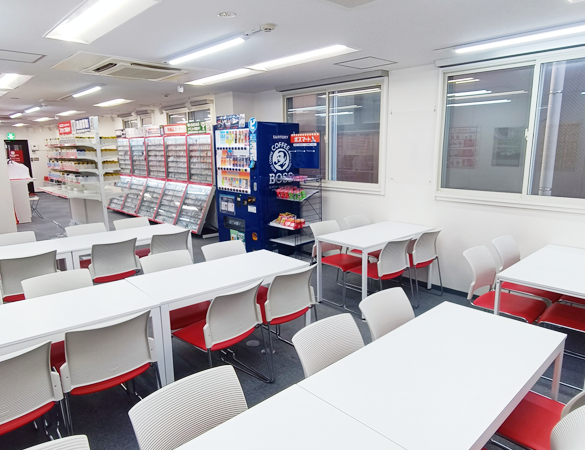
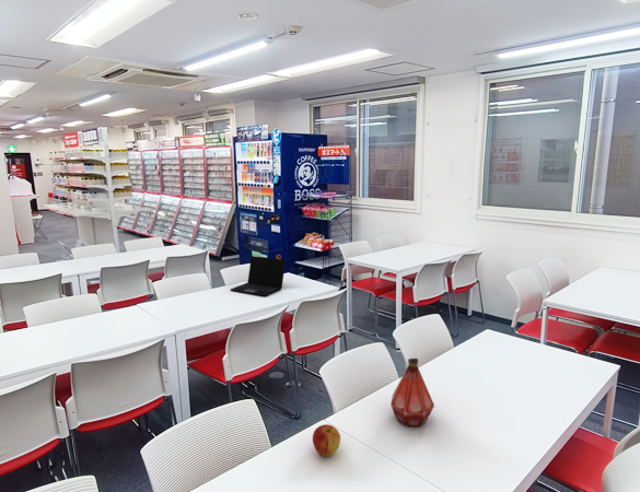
+ apple [312,423,341,457]
+ laptop [230,255,287,297]
+ bottle [389,358,435,427]
